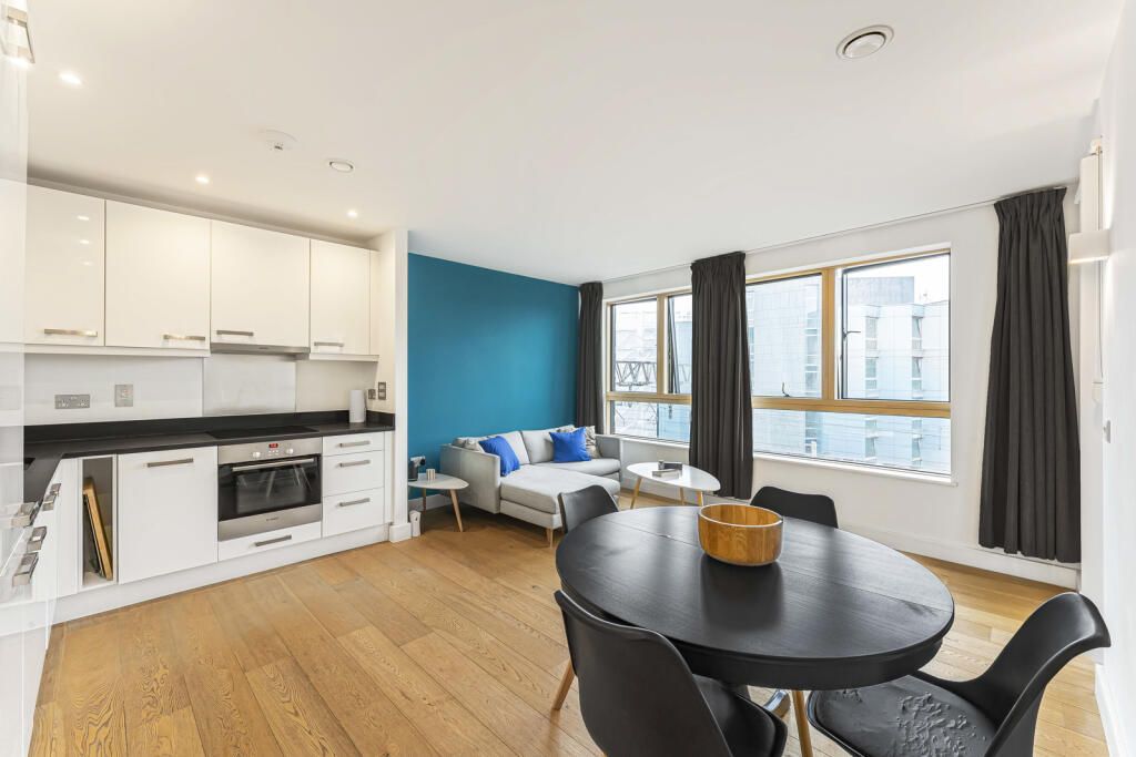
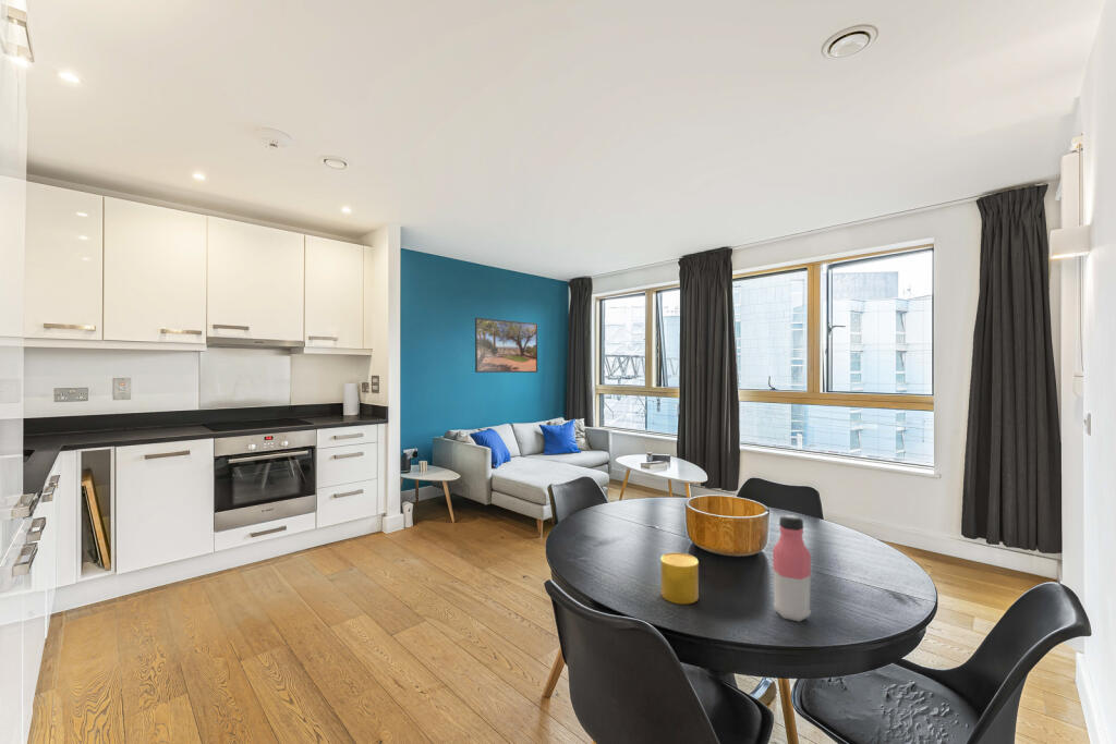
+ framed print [474,317,538,374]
+ cup [659,551,700,606]
+ water bottle [772,514,812,623]
